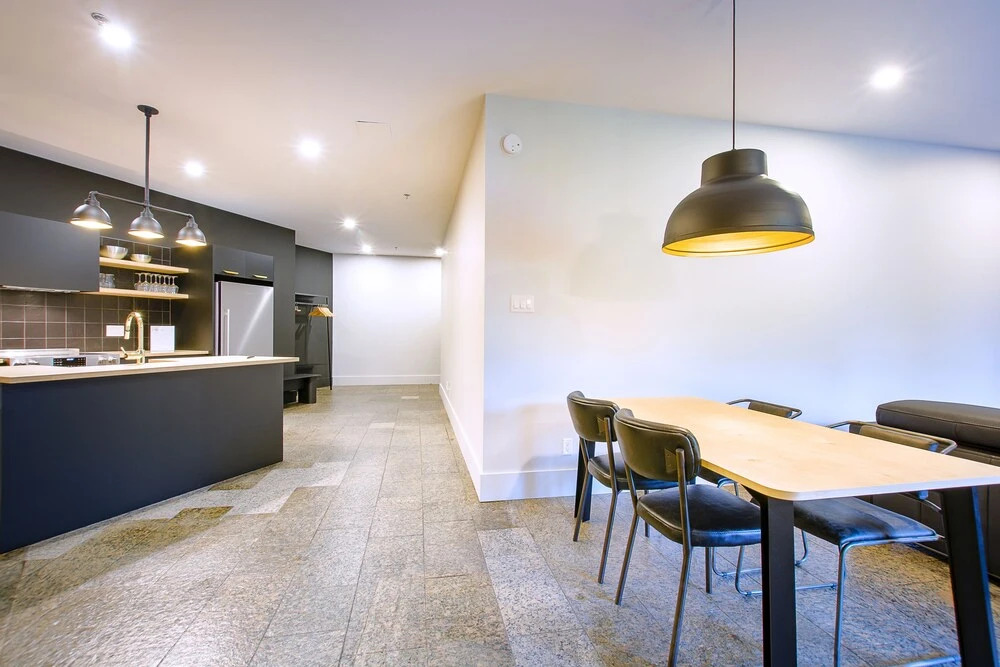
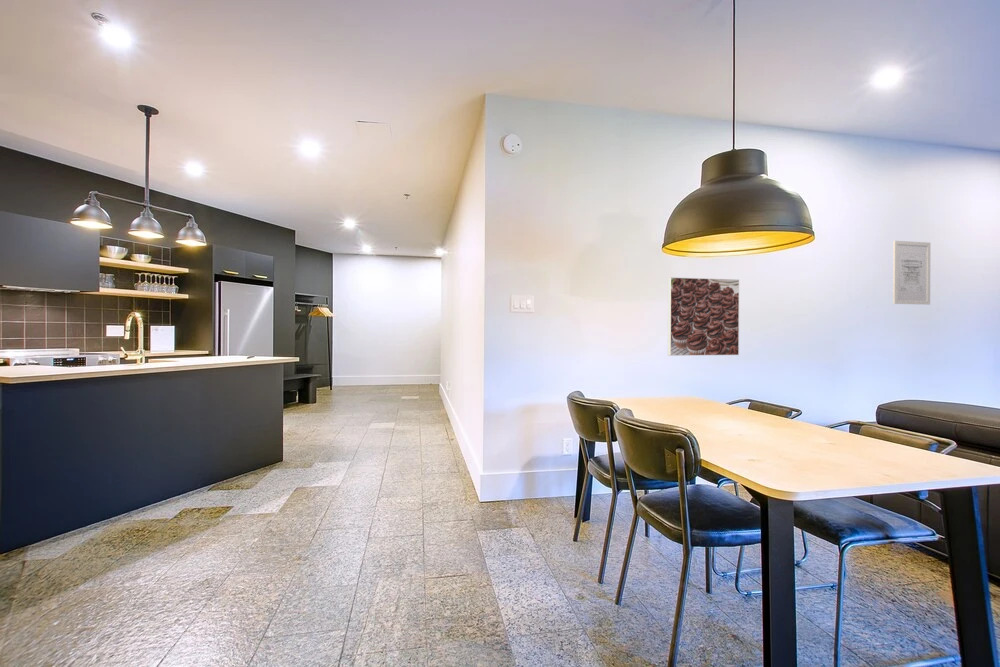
+ wall art [892,240,931,306]
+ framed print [667,276,740,357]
